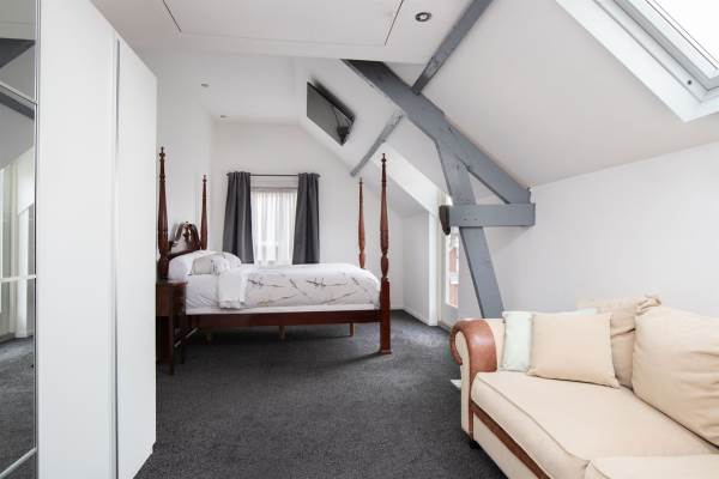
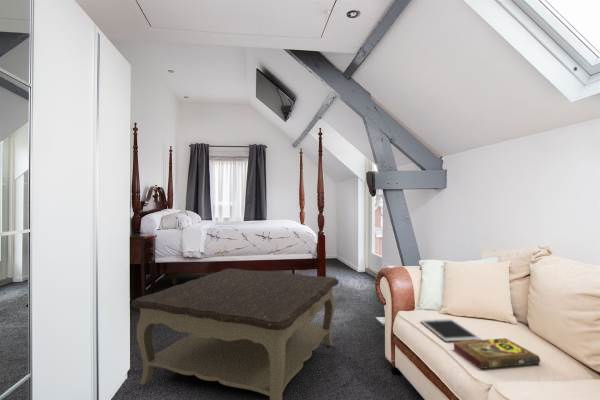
+ book [452,337,541,370]
+ tablet [419,318,482,343]
+ coffee table [130,268,340,400]
